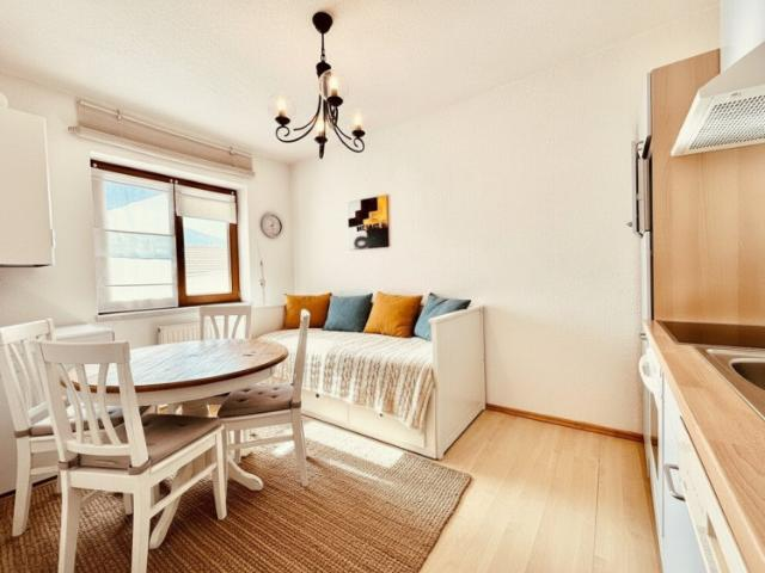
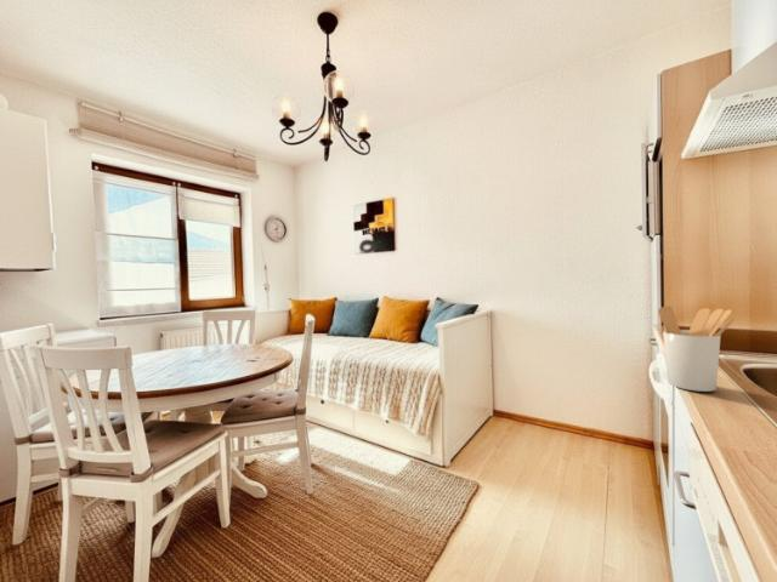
+ utensil holder [657,304,735,393]
